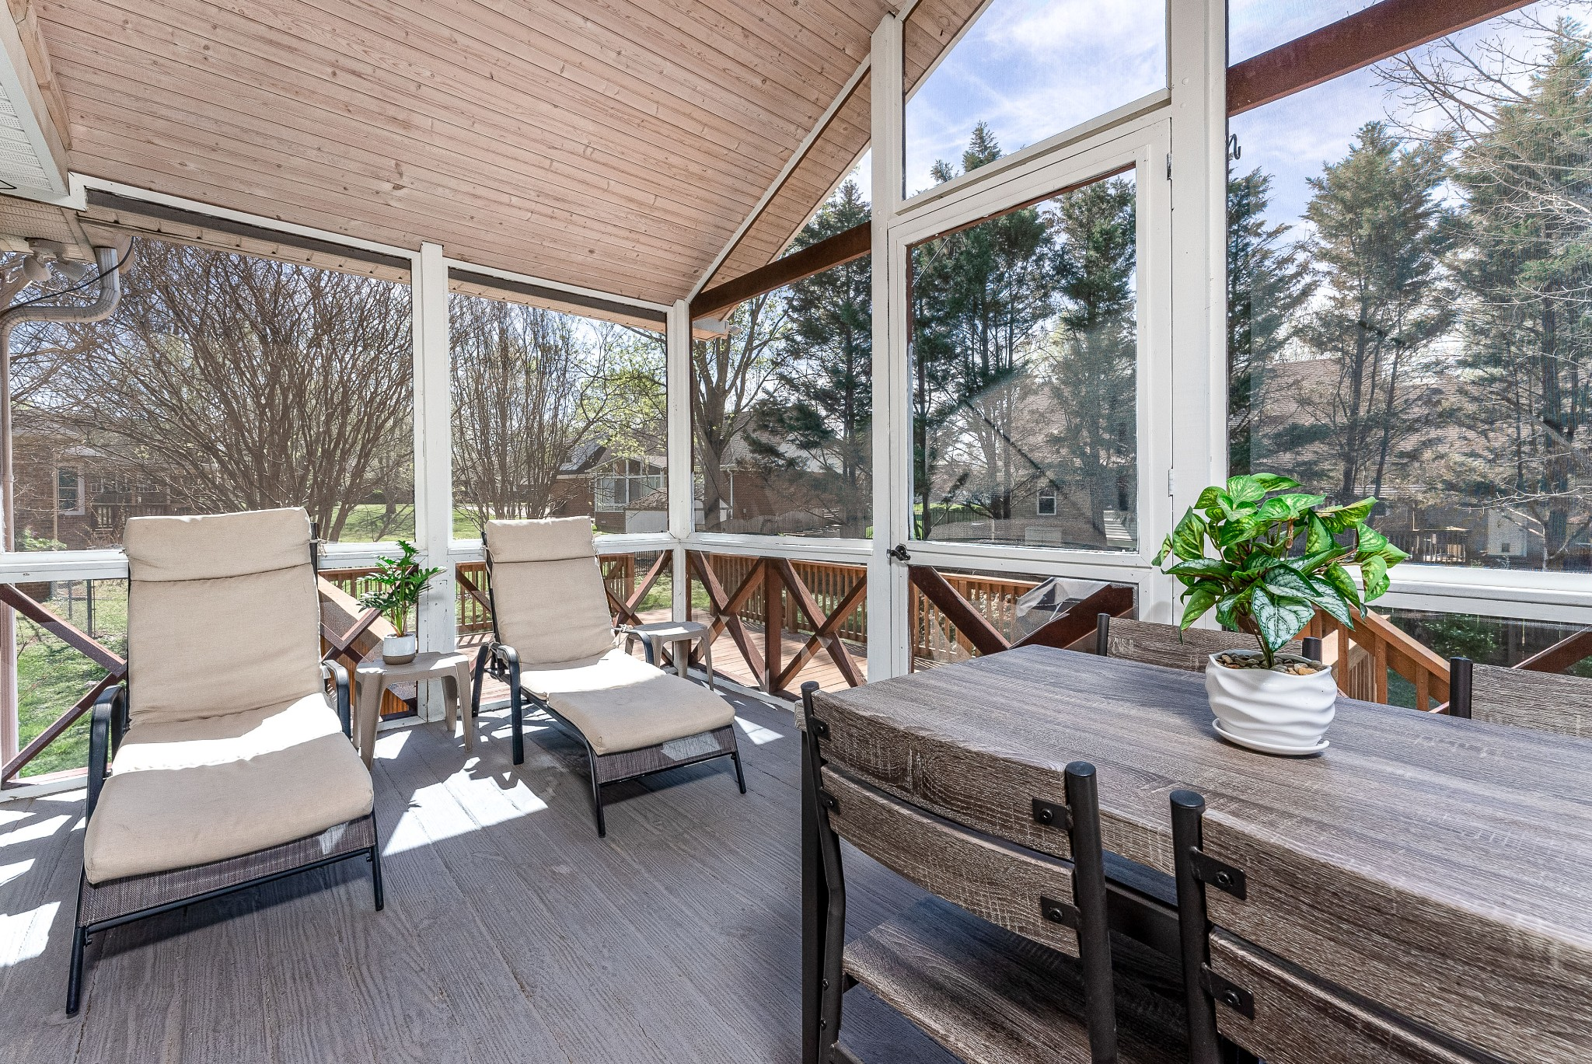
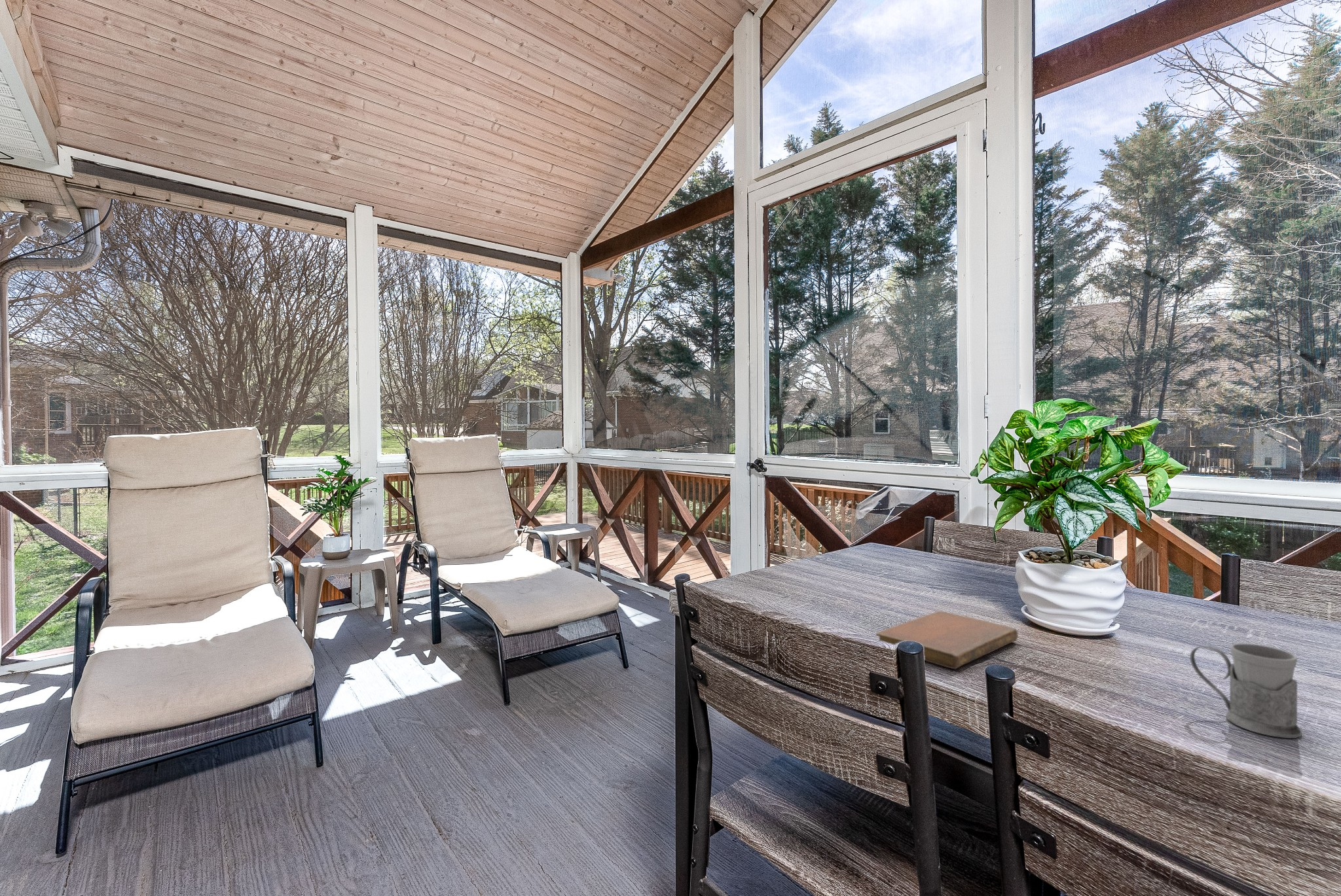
+ mug [1189,643,1302,739]
+ notebook [875,611,1019,670]
